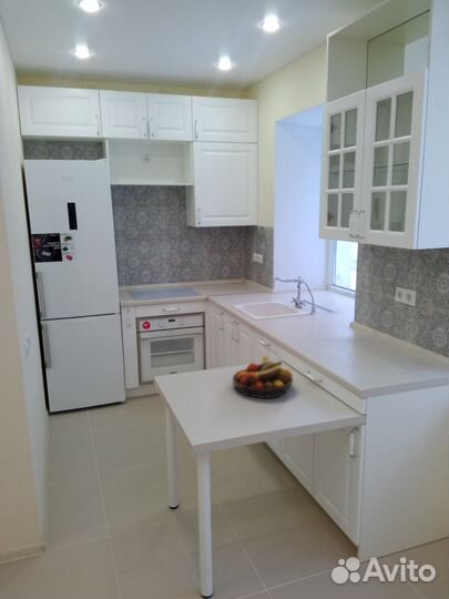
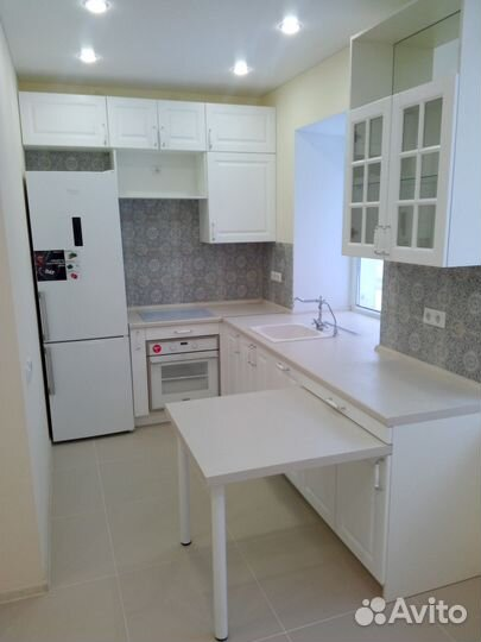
- fruit bowl [232,354,294,399]
